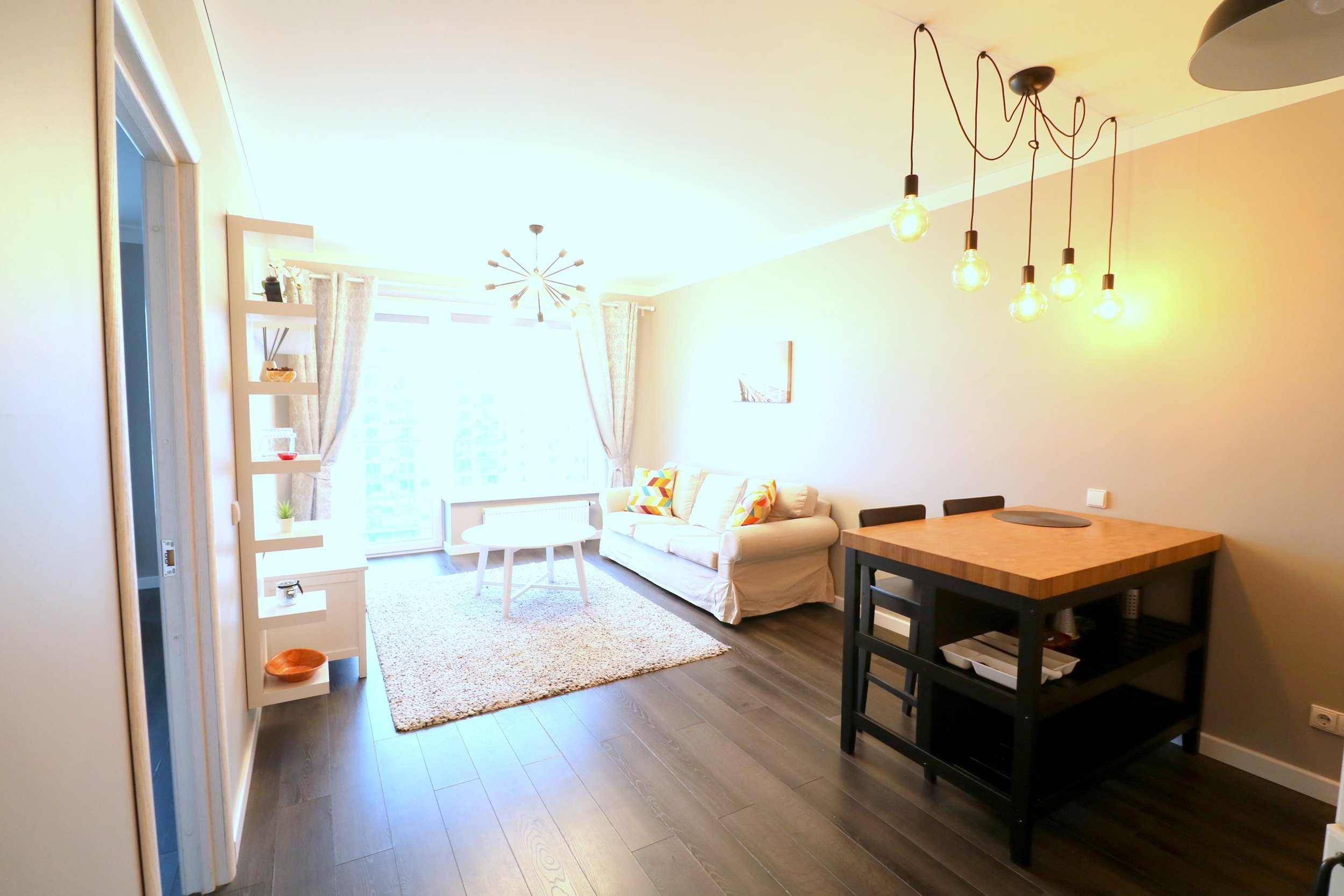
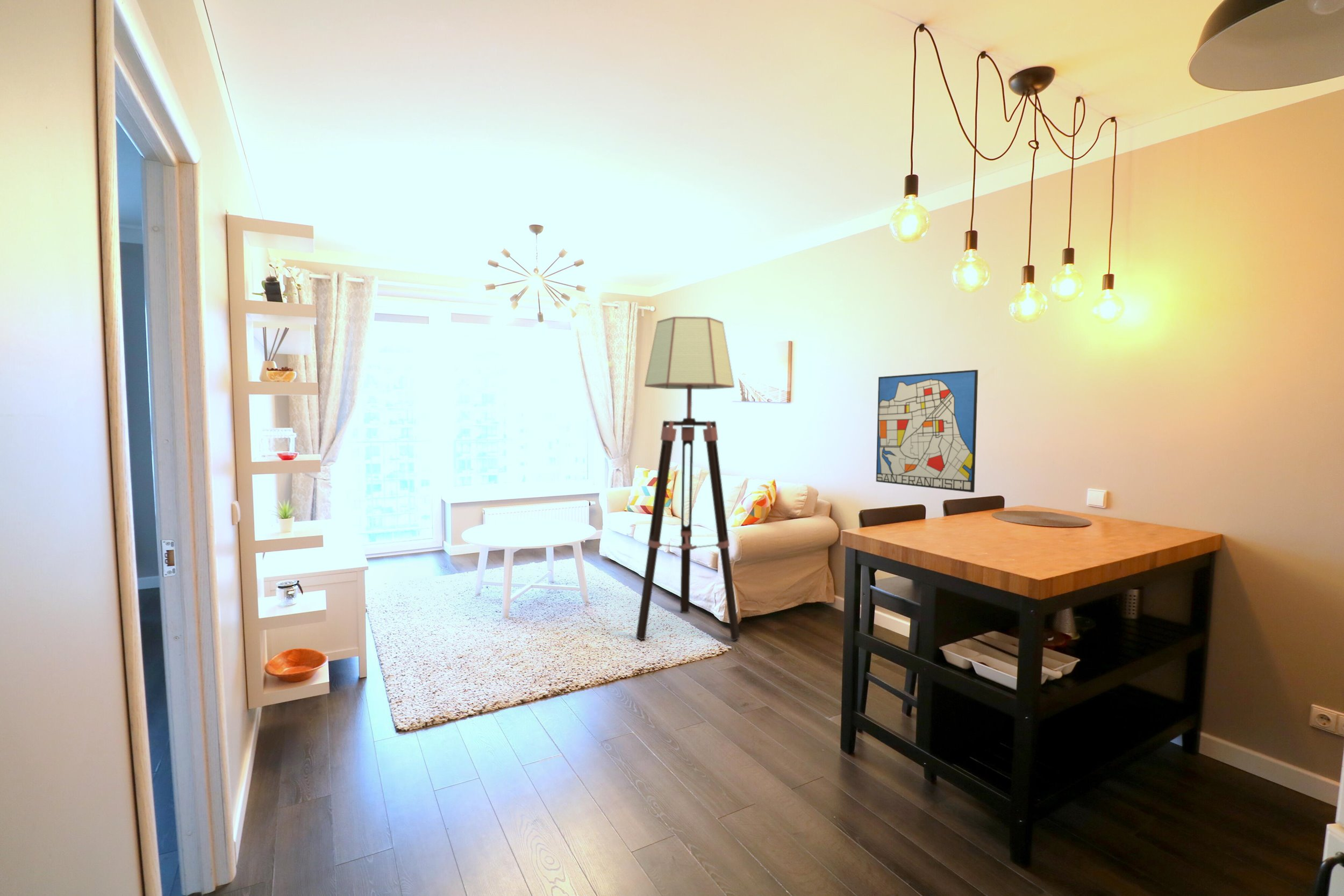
+ floor lamp [635,316,740,641]
+ wall art [876,369,978,493]
